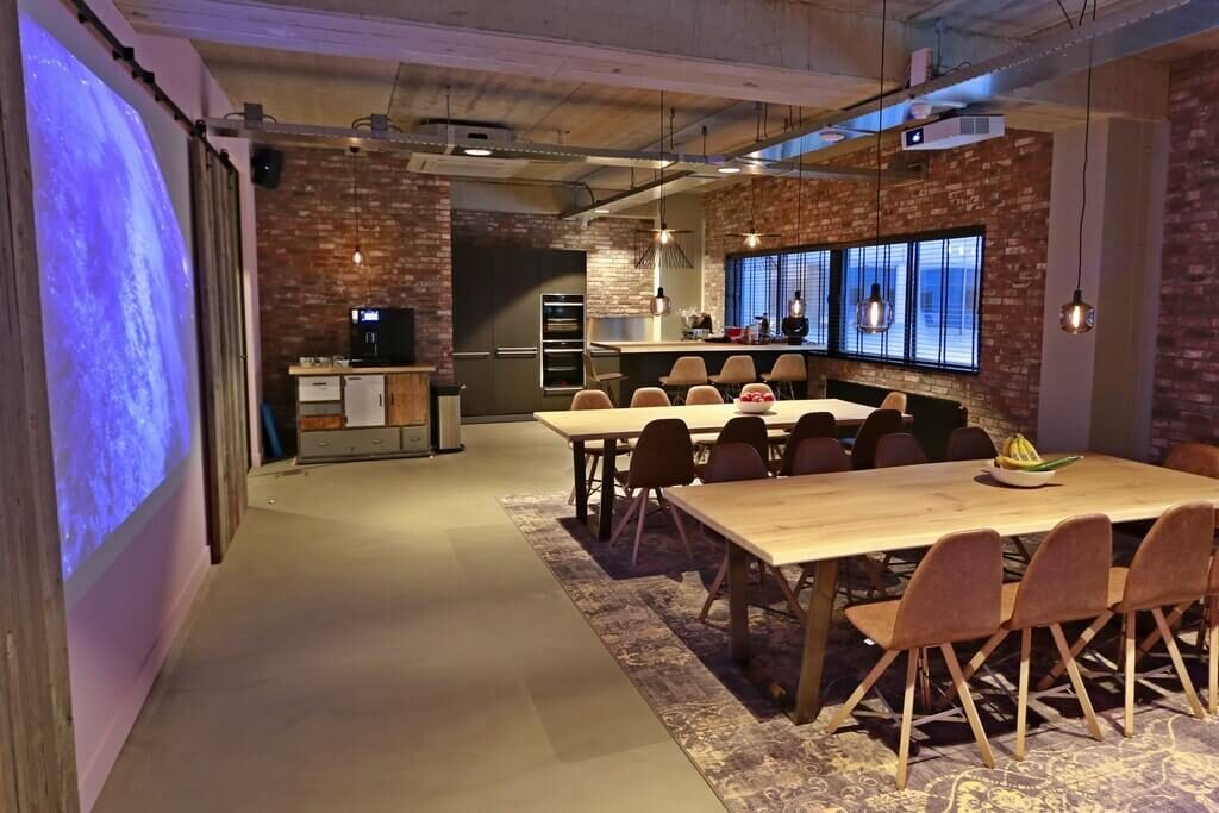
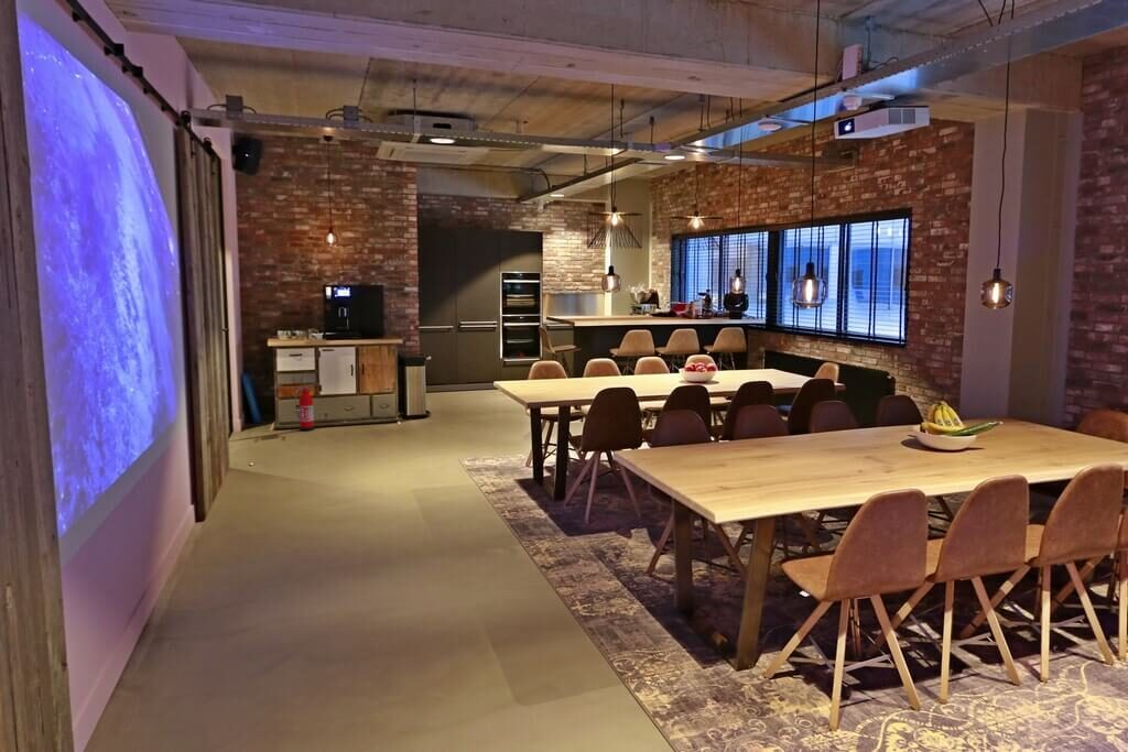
+ fire extinguisher [294,382,315,432]
